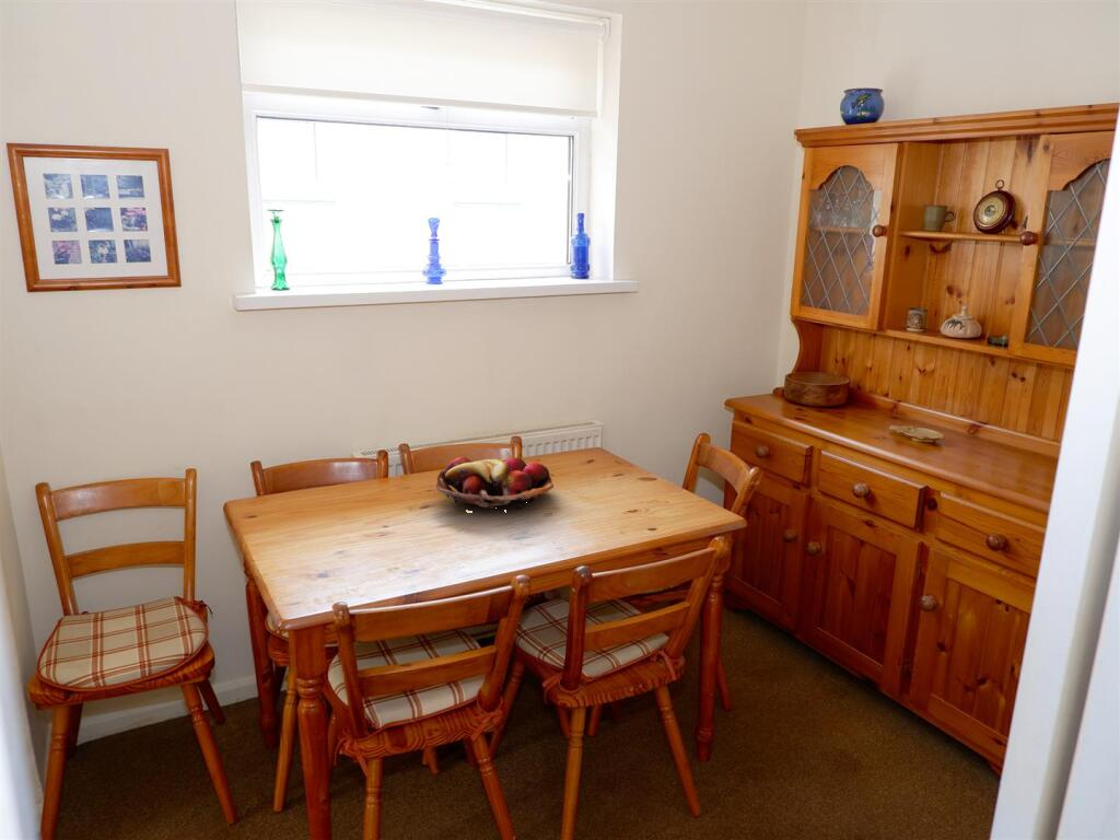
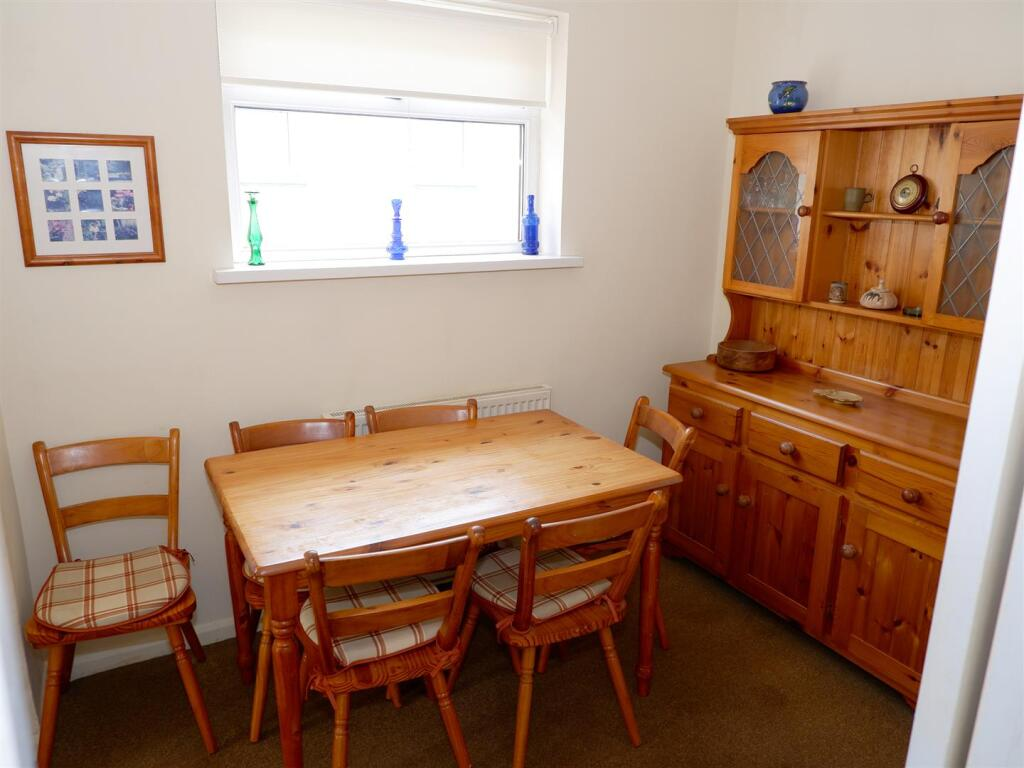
- fruit basket [435,456,555,514]
